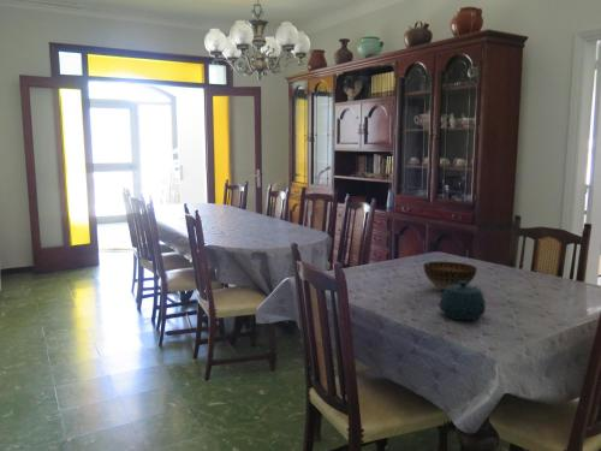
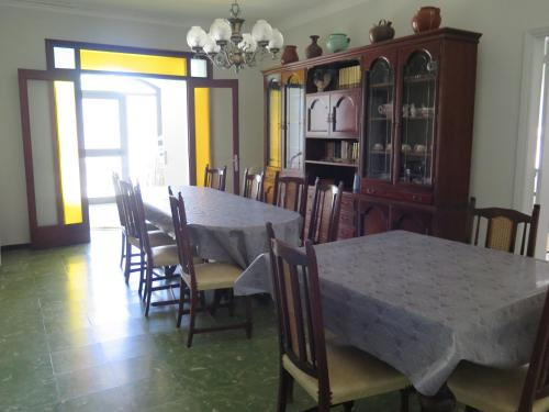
- bowl [422,261,478,291]
- teapot [439,281,487,321]
